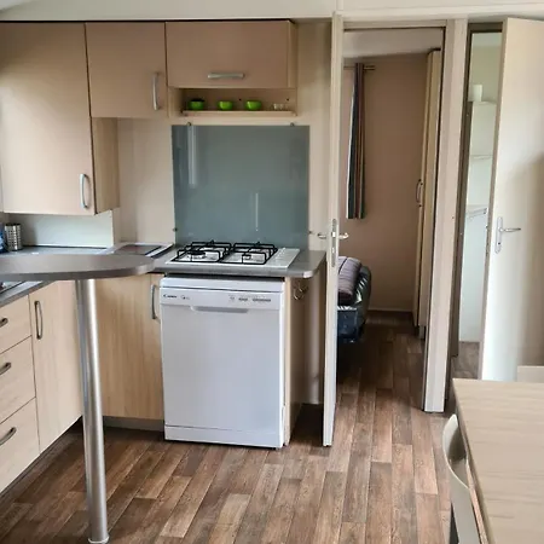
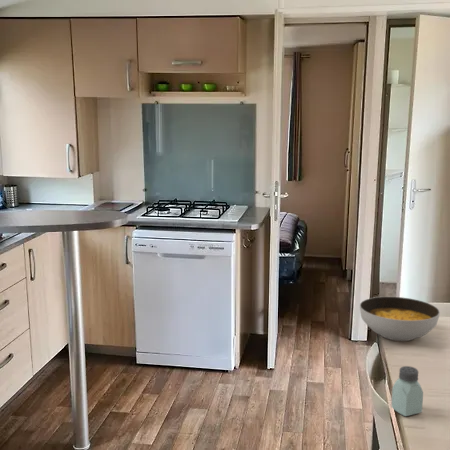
+ saltshaker [391,365,424,417]
+ soup bowl [359,296,441,342]
